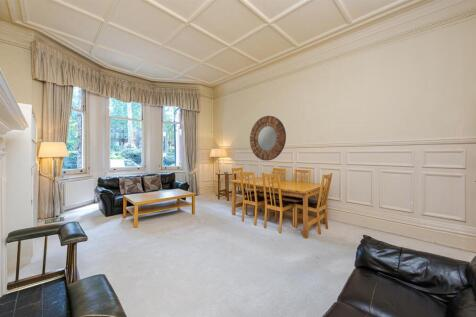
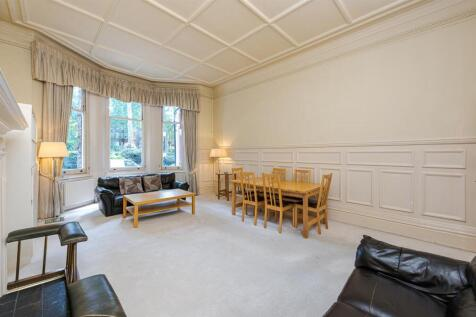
- home mirror [249,115,287,162]
